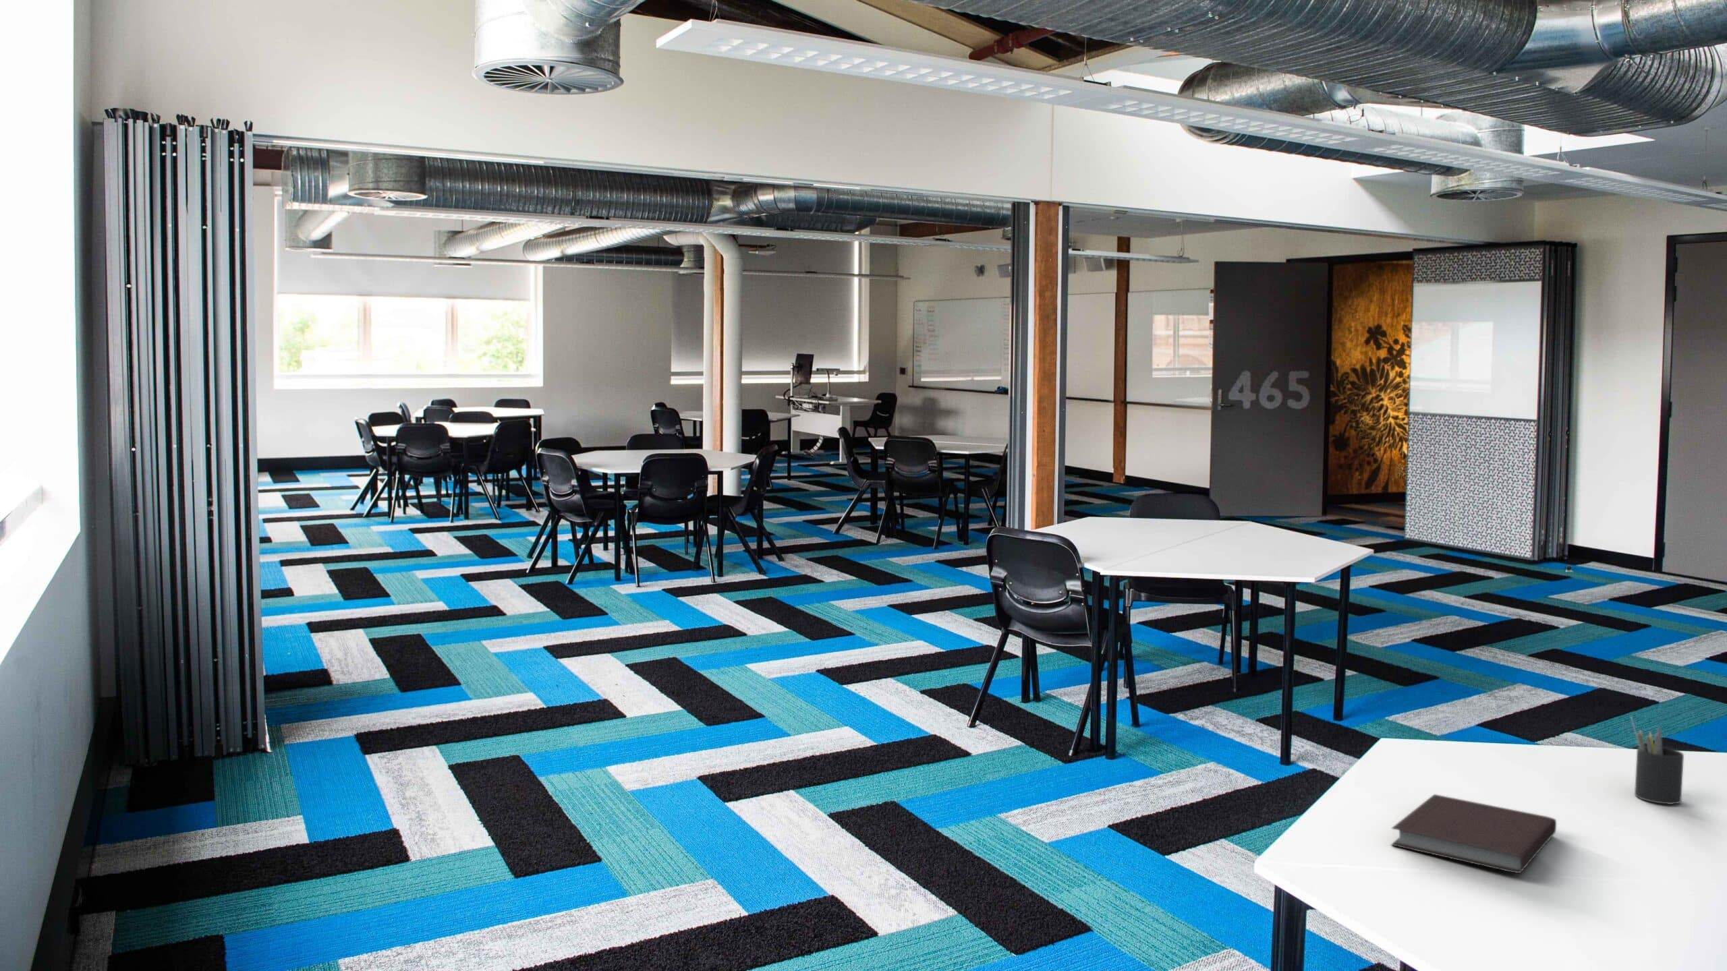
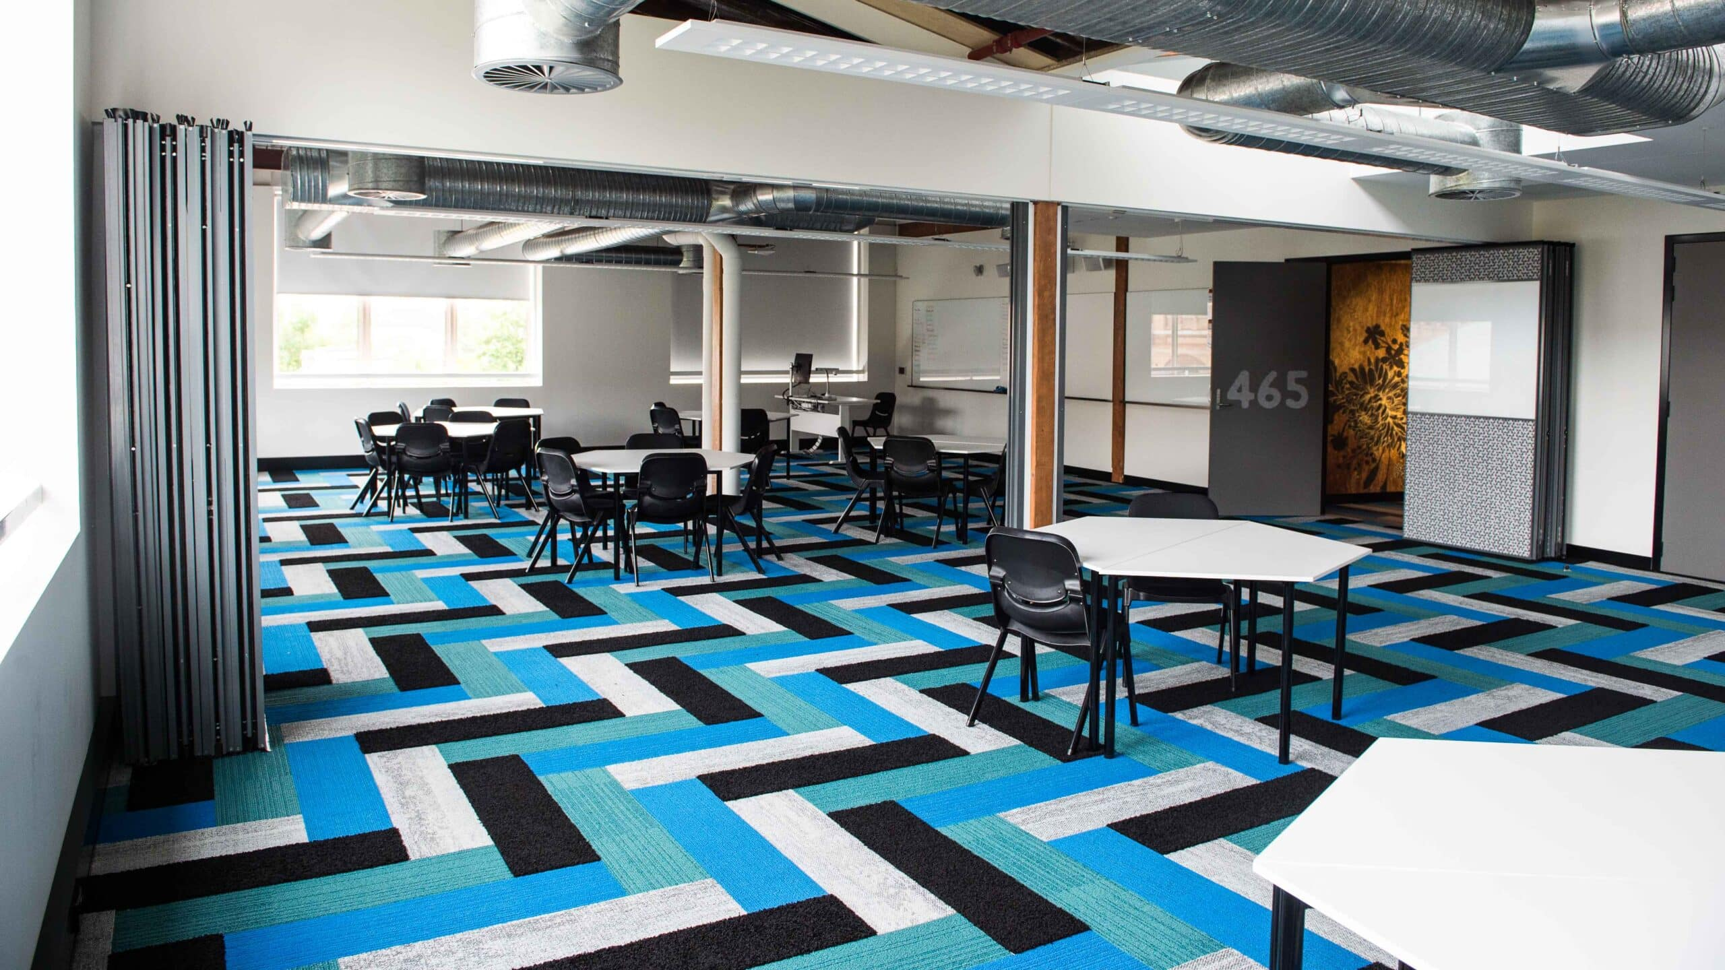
- notebook [1390,793,1557,874]
- pen holder [1631,716,1684,805]
